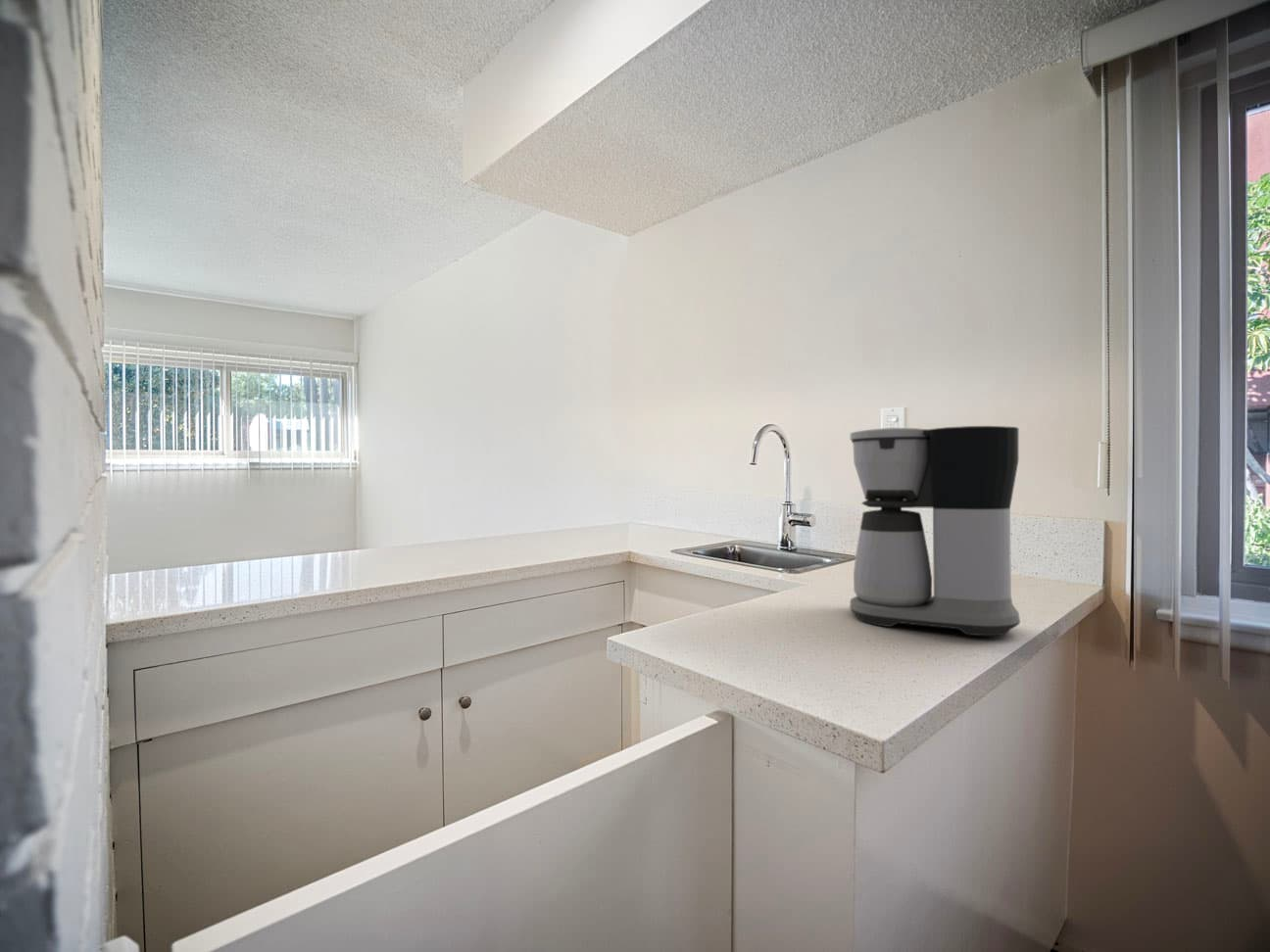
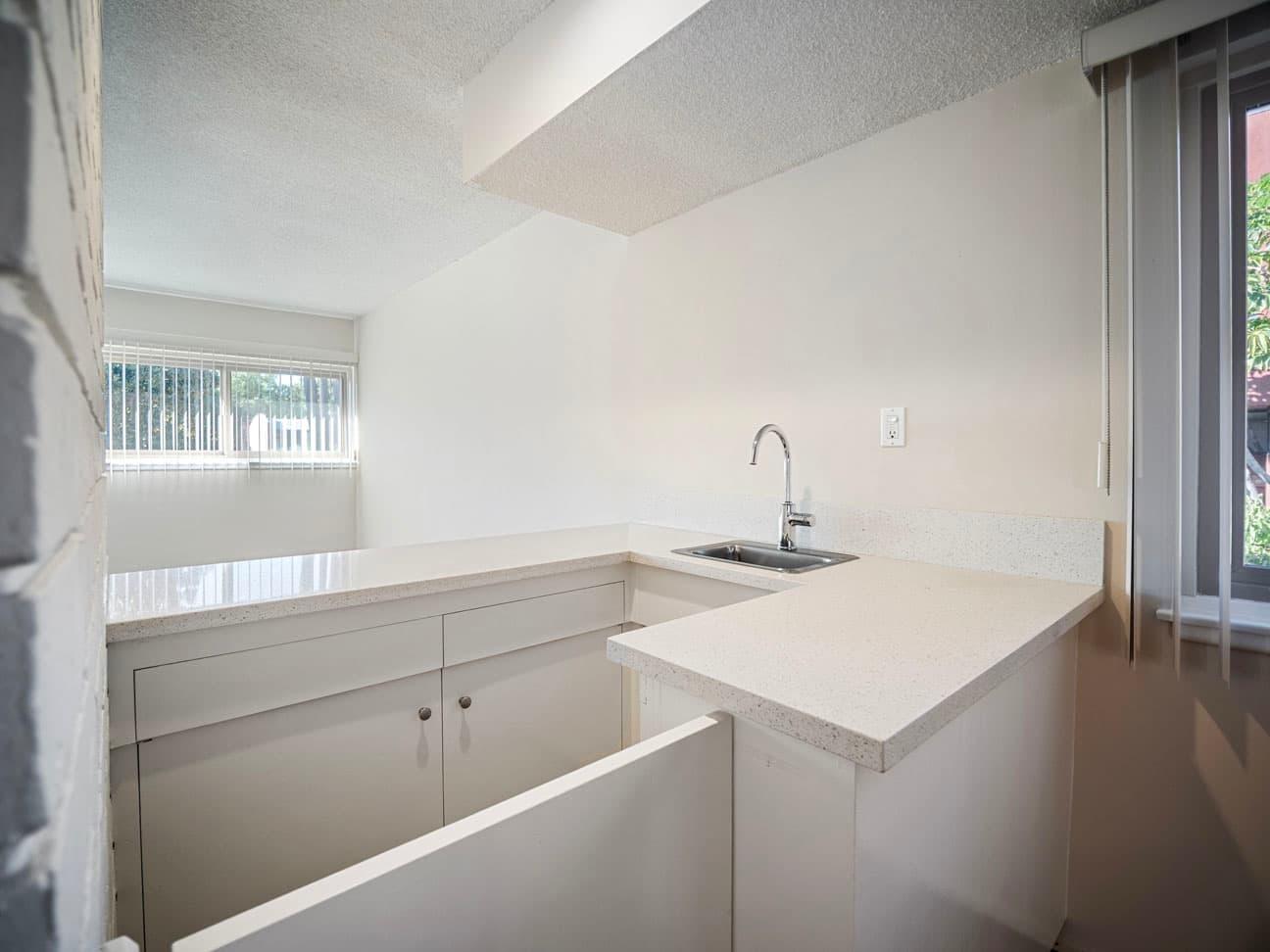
- coffee maker [849,425,1021,637]
